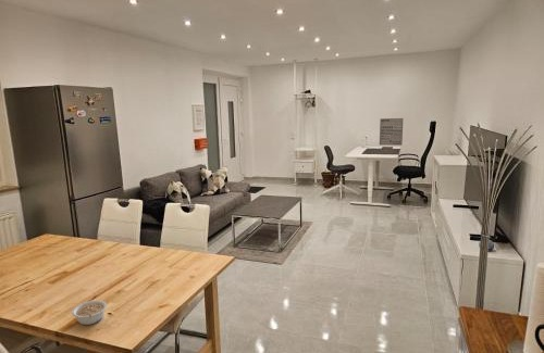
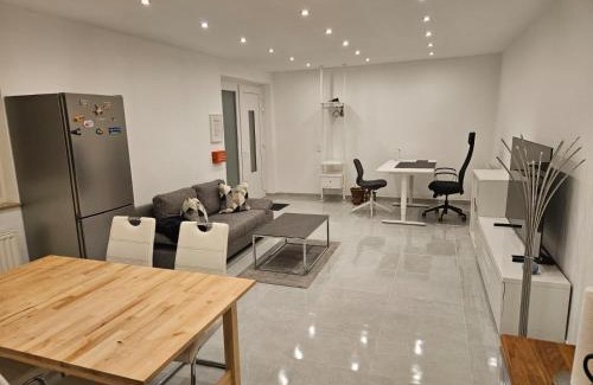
- wall art [379,117,404,147]
- legume [71,300,108,326]
